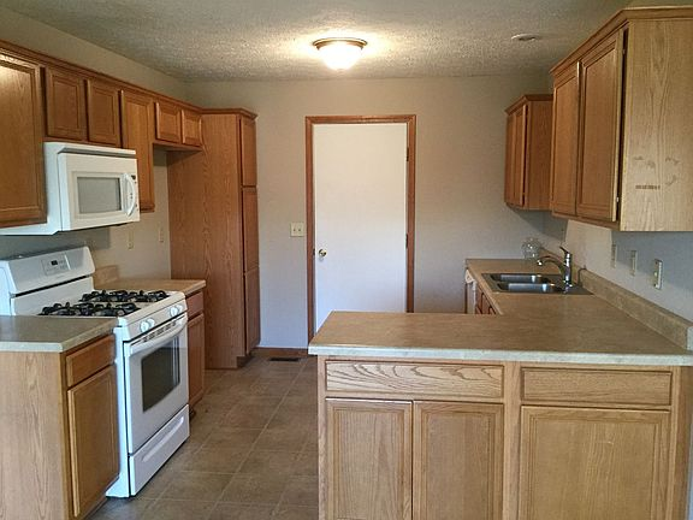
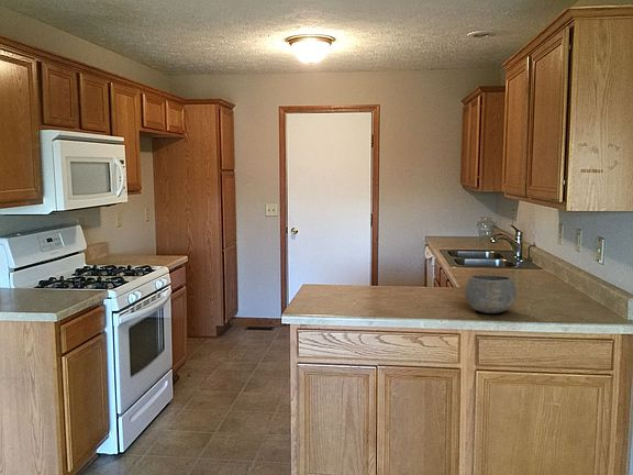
+ bowl [464,274,518,314]
